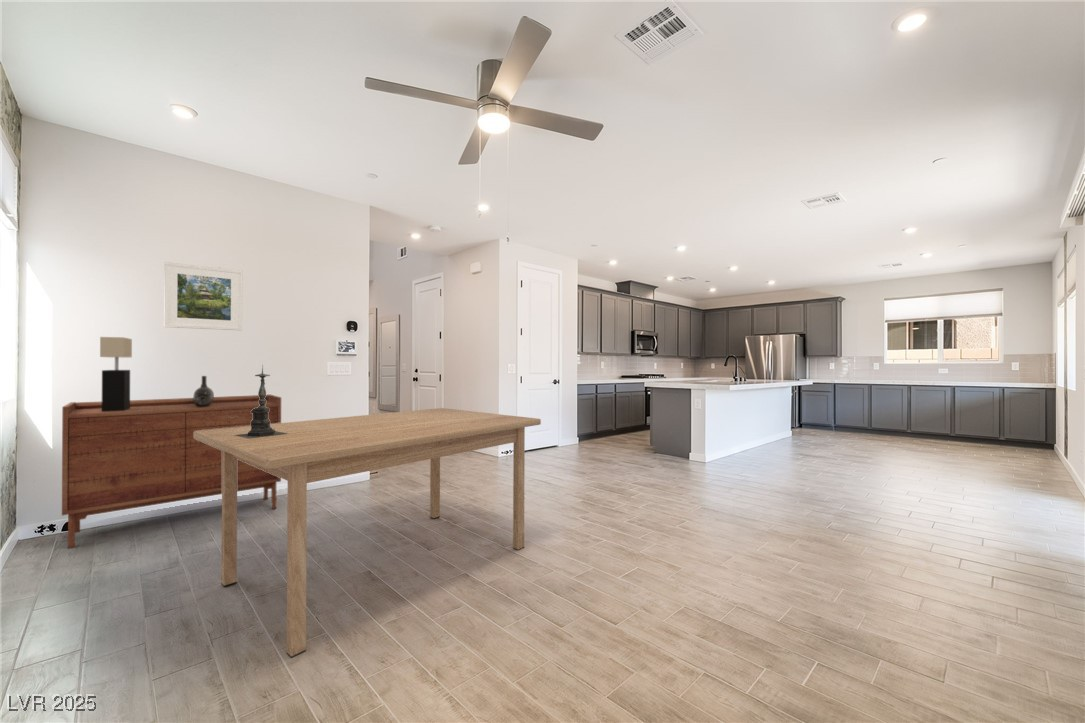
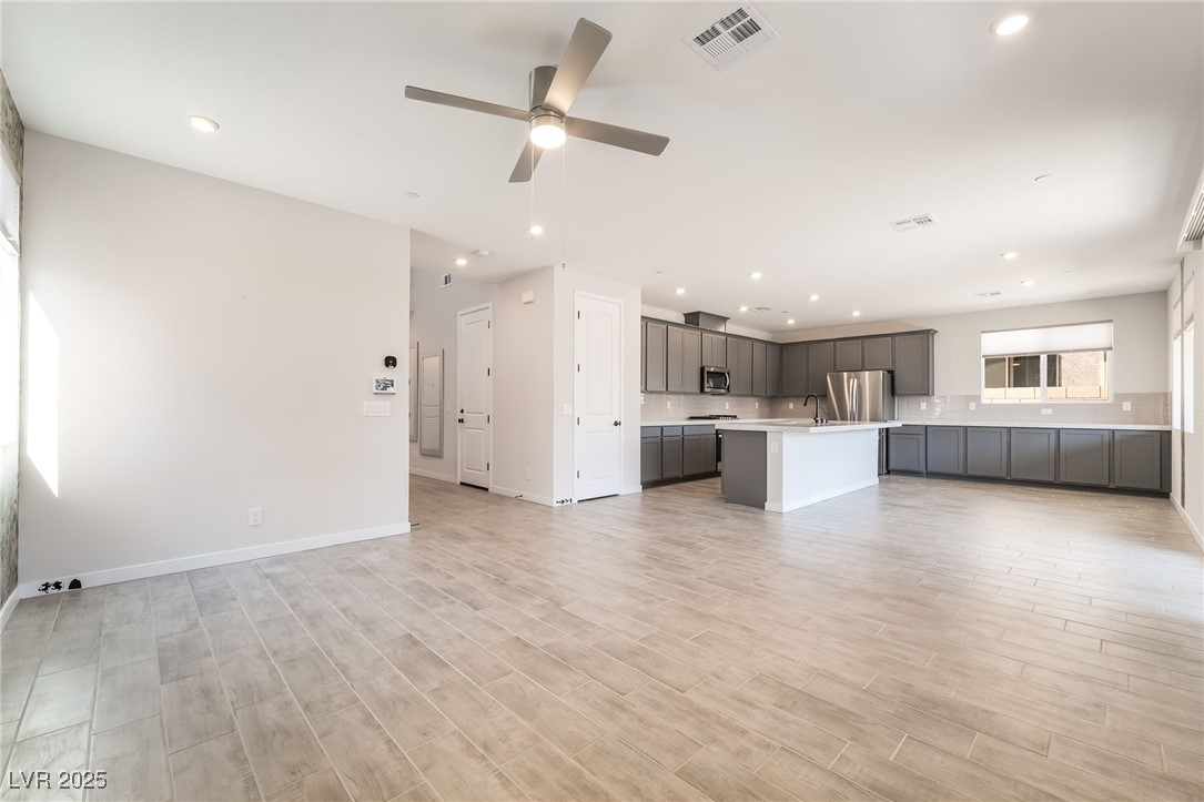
- table lamp [99,336,133,412]
- candle holder [236,364,287,439]
- table [194,407,542,659]
- sideboard [61,394,282,549]
- decorative vase [192,375,215,407]
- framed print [163,261,243,331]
